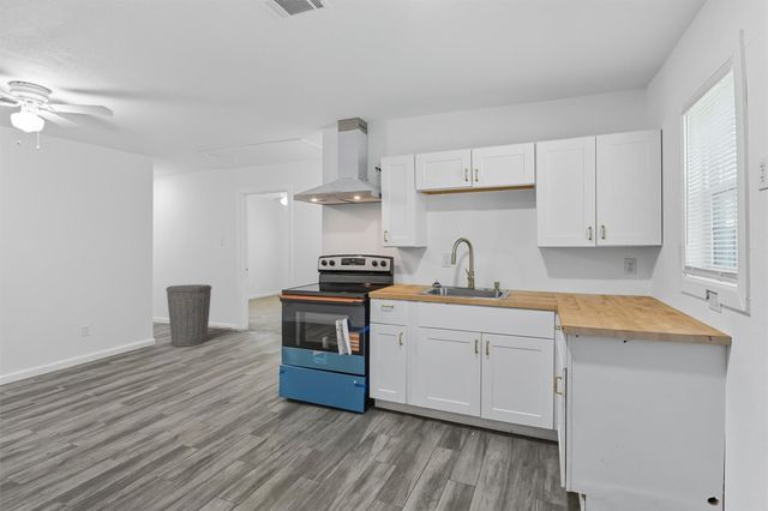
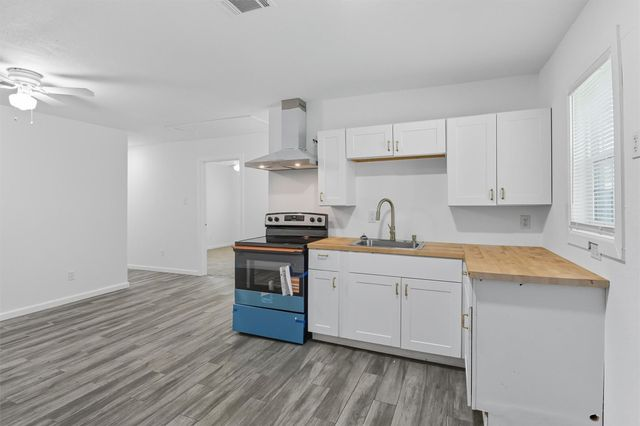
- trash can [164,283,212,348]
